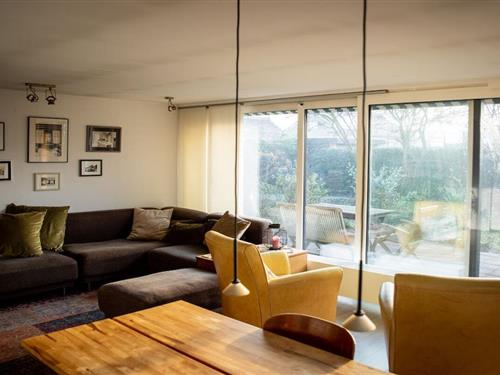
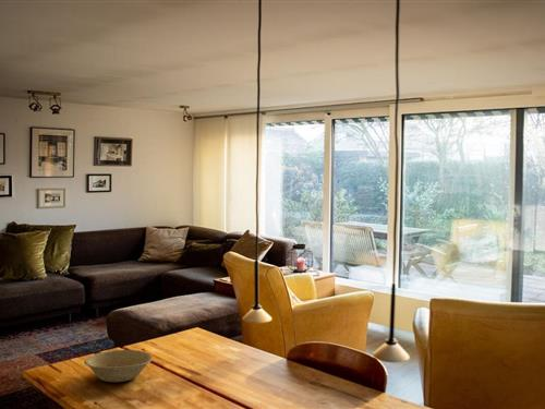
+ bowl [83,349,154,383]
